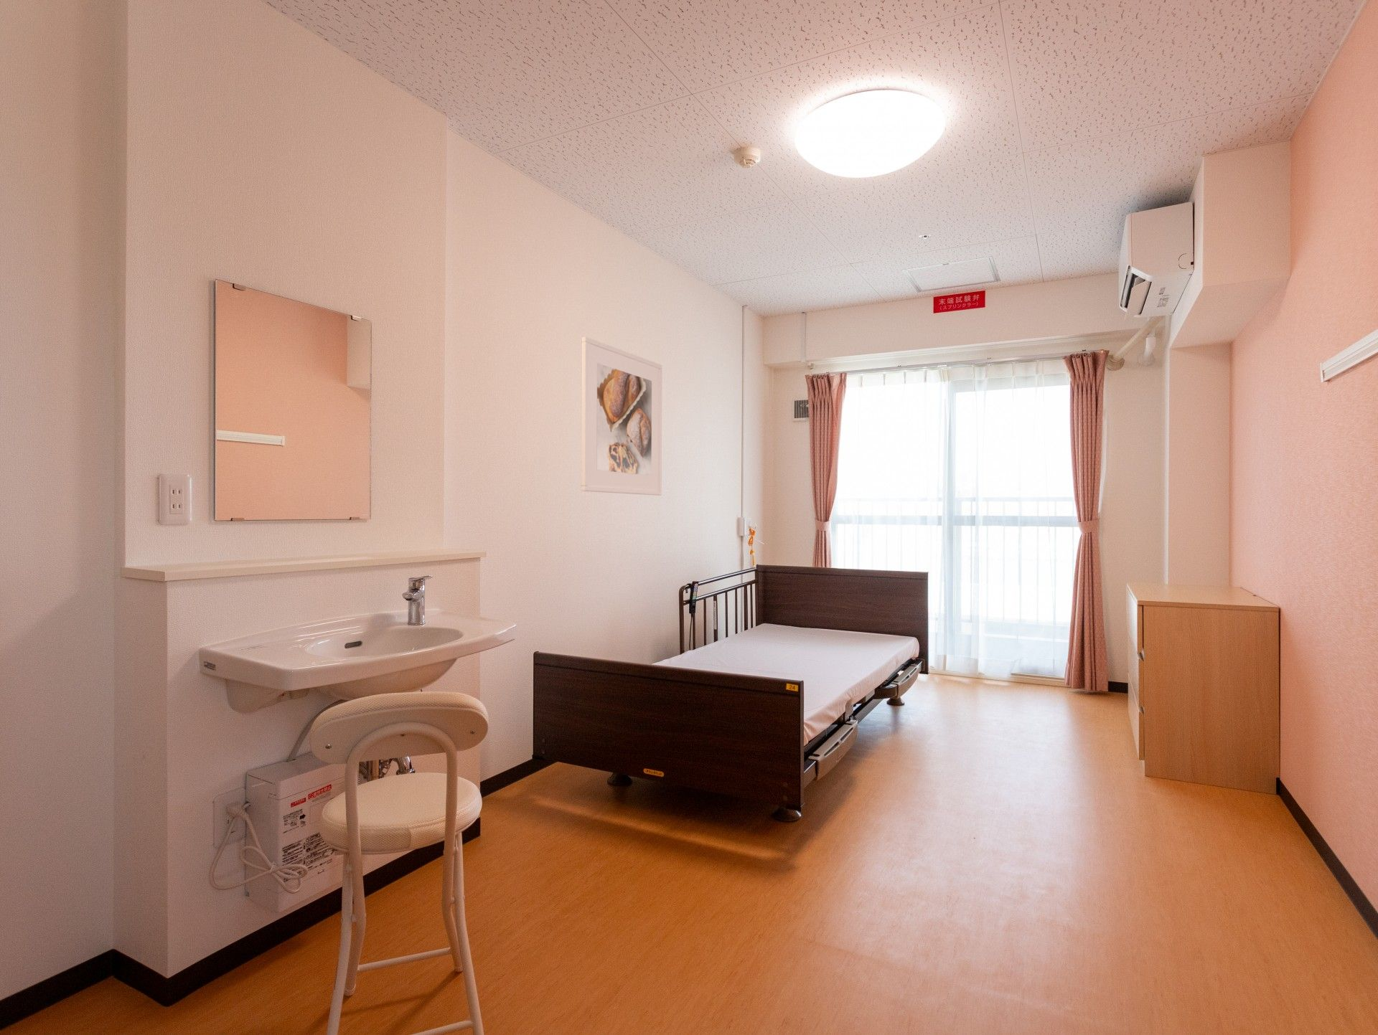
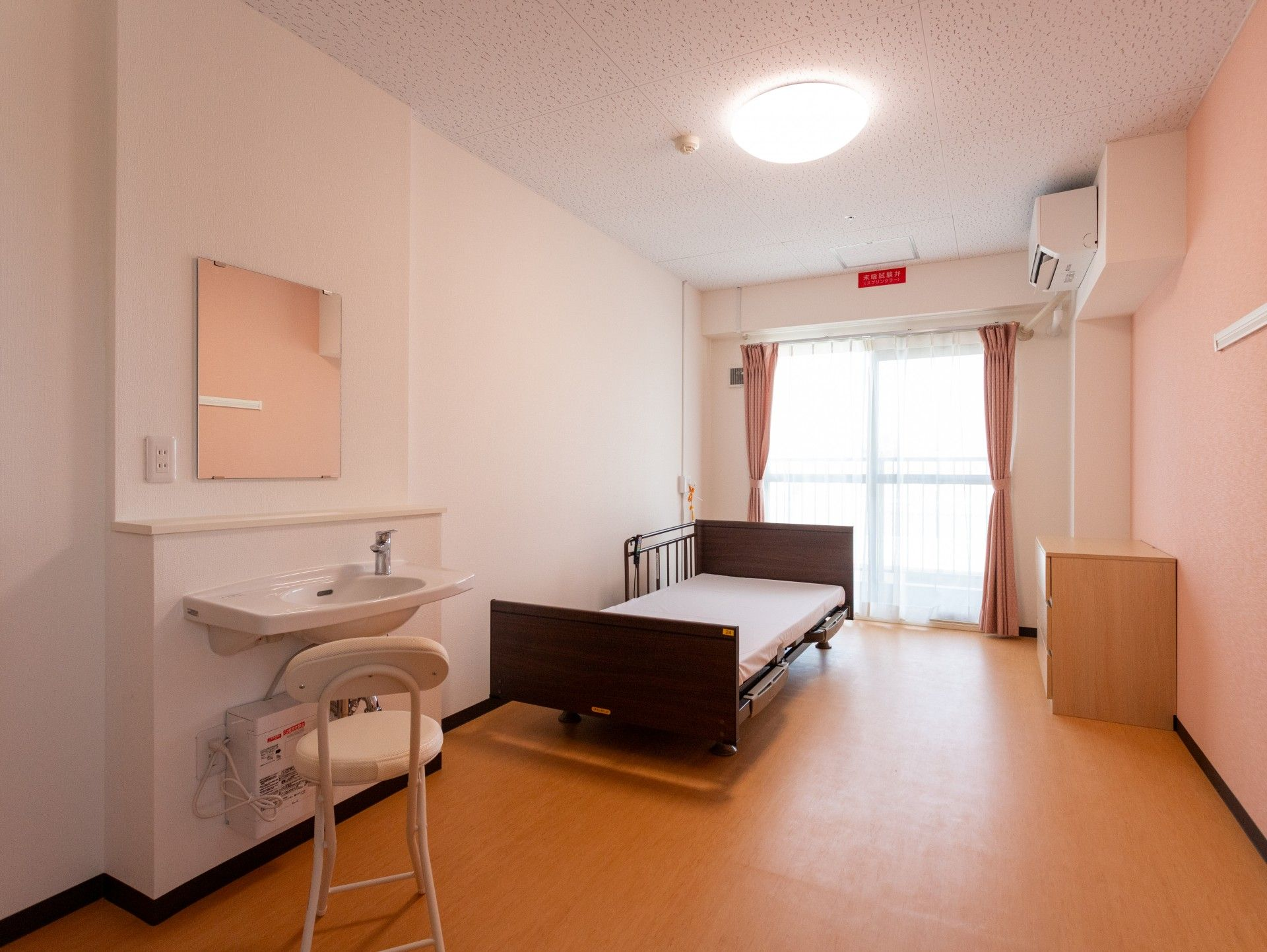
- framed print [581,336,662,497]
